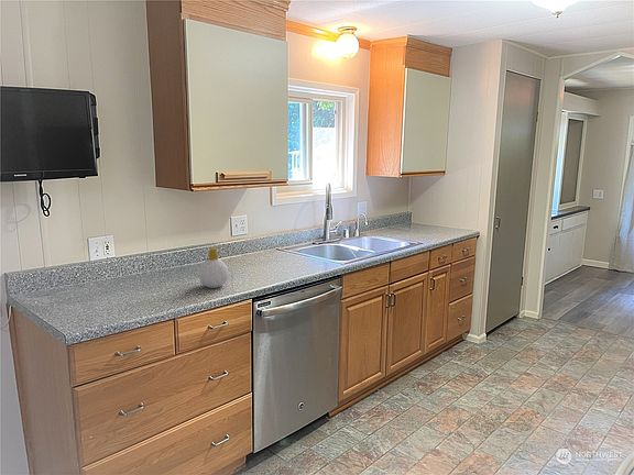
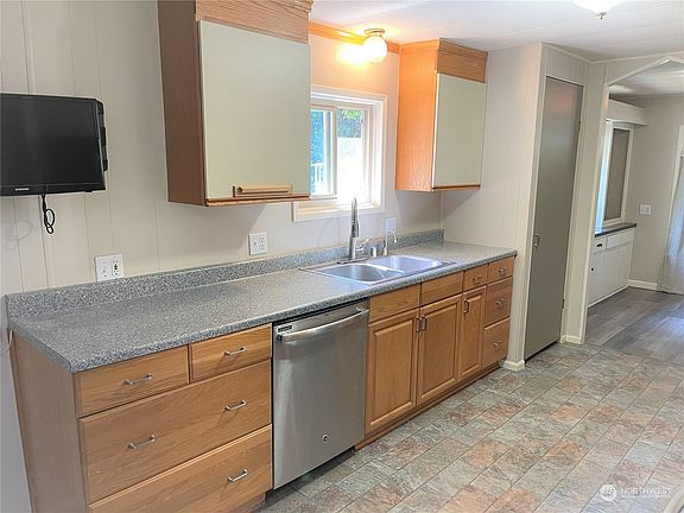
- soap bottle [198,246,230,289]
